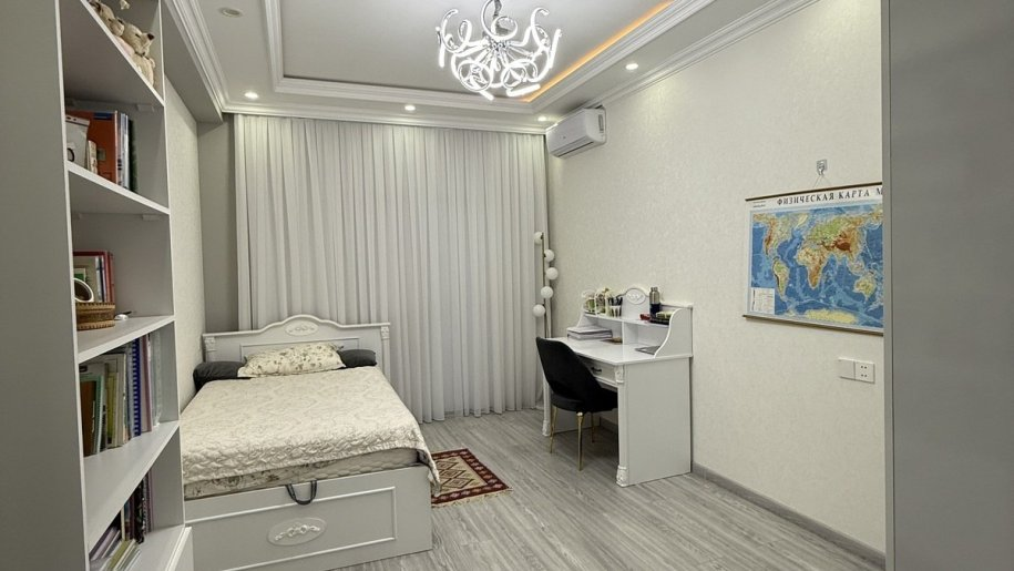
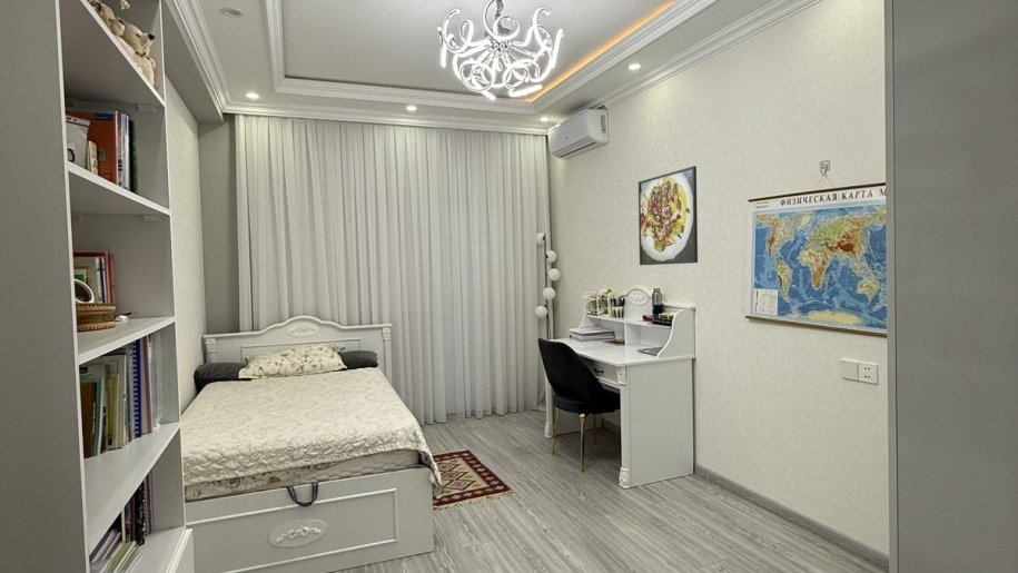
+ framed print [638,165,699,266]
